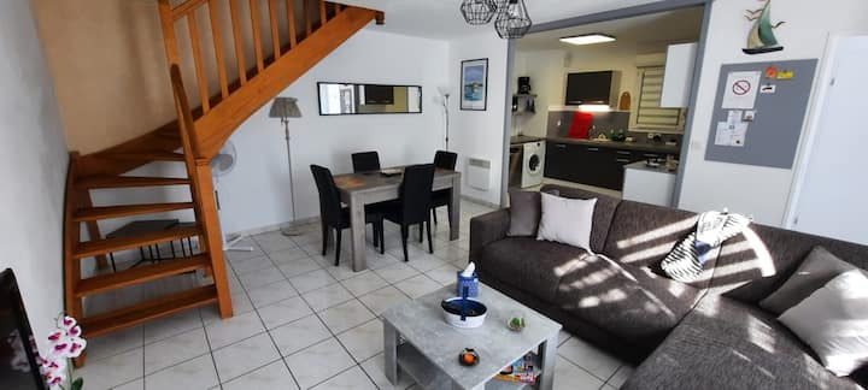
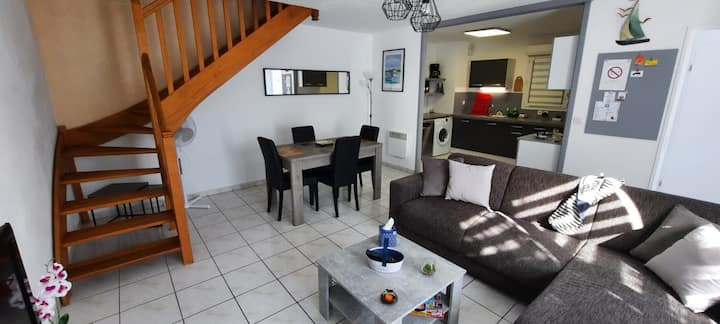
- floor lamp [268,96,309,237]
